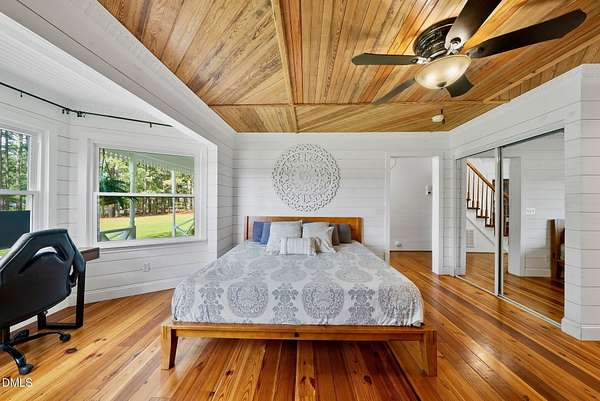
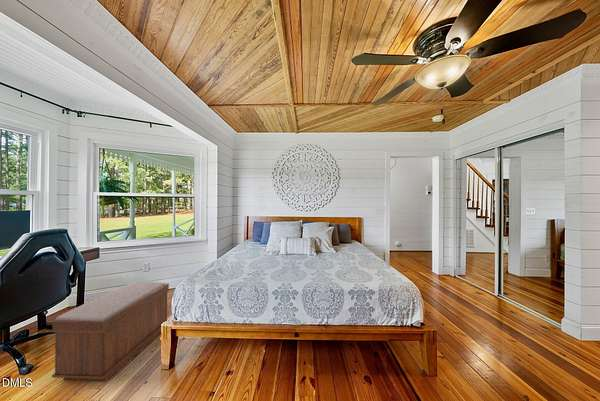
+ bench [51,281,170,382]
